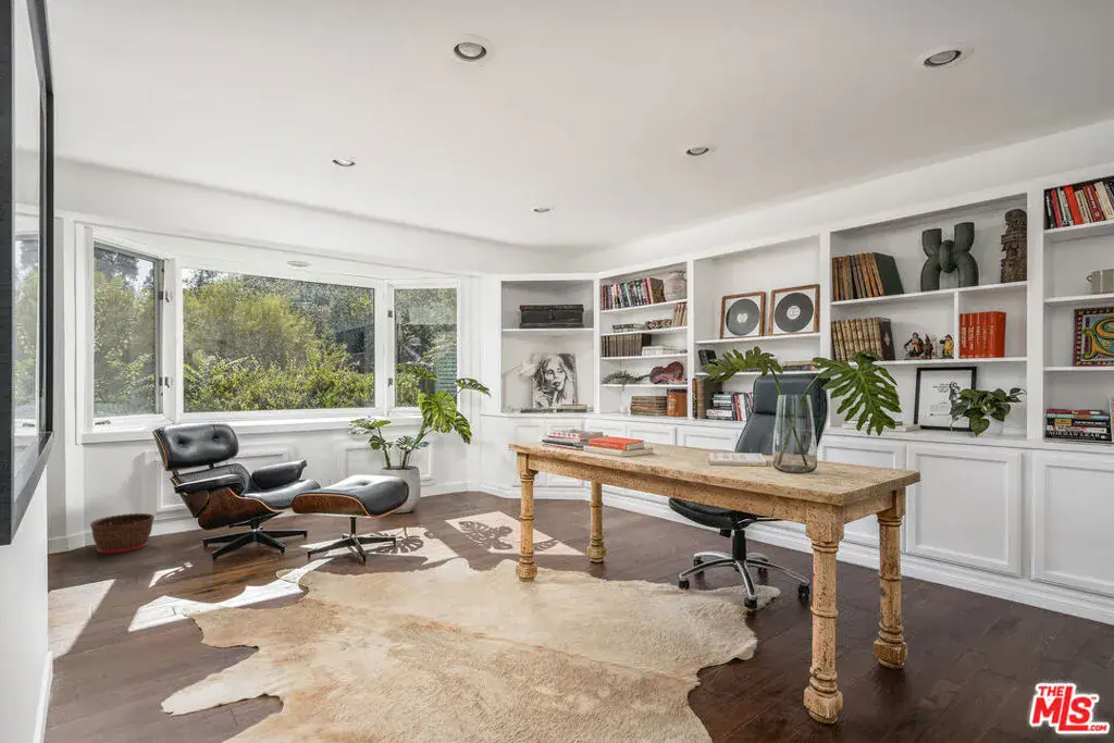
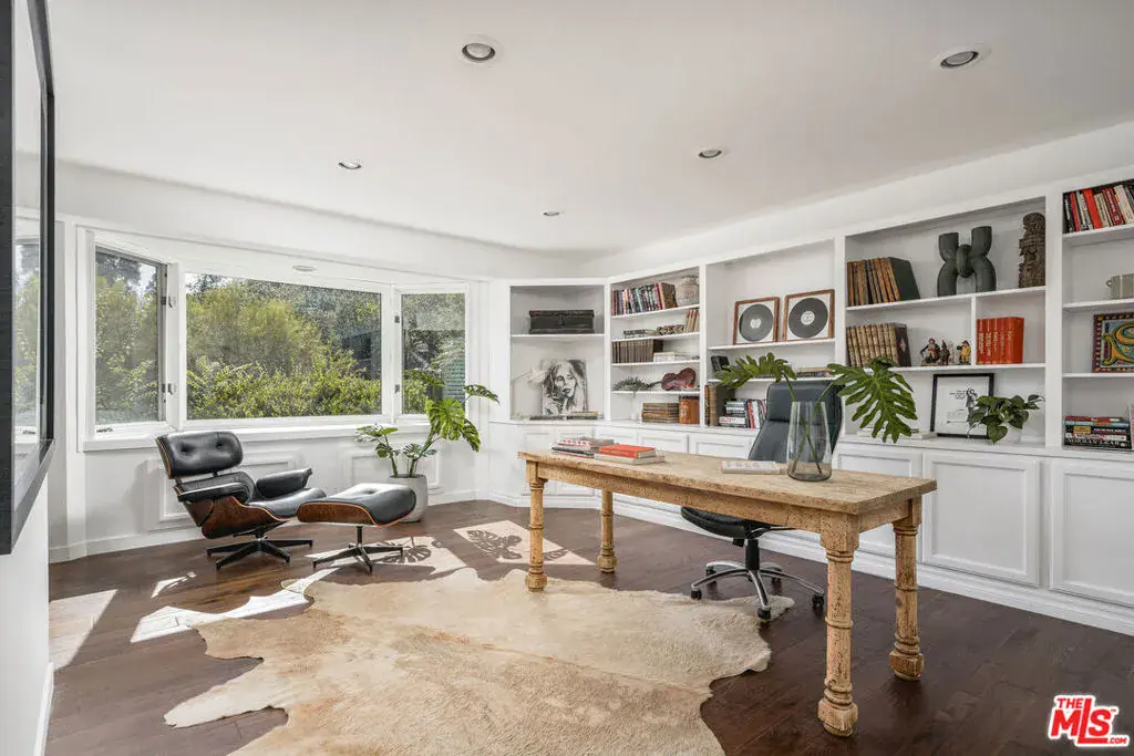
- basket [89,512,156,555]
